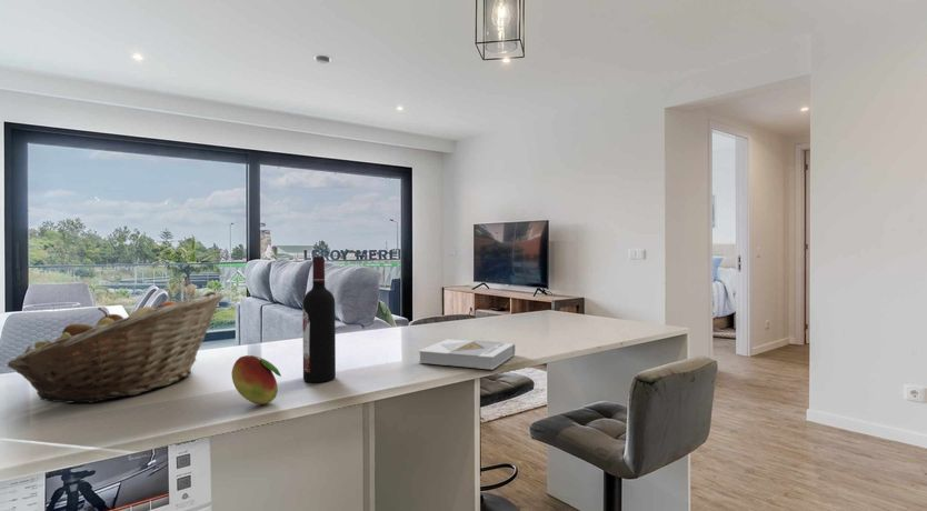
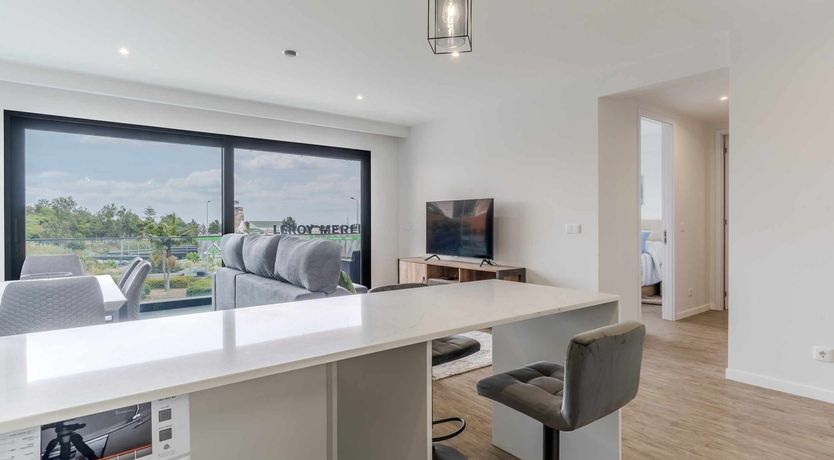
- wine bottle [301,255,337,383]
- book [418,338,516,371]
- fruit [230,354,282,405]
- fruit basket [7,290,226,404]
